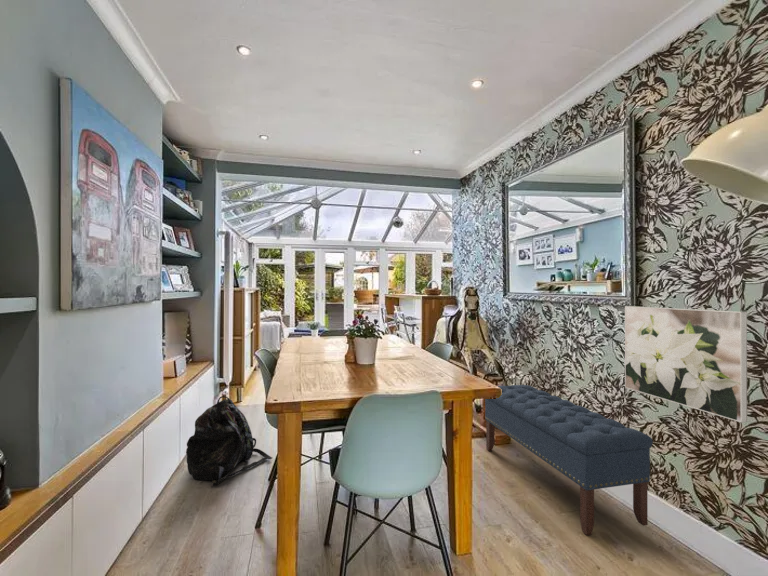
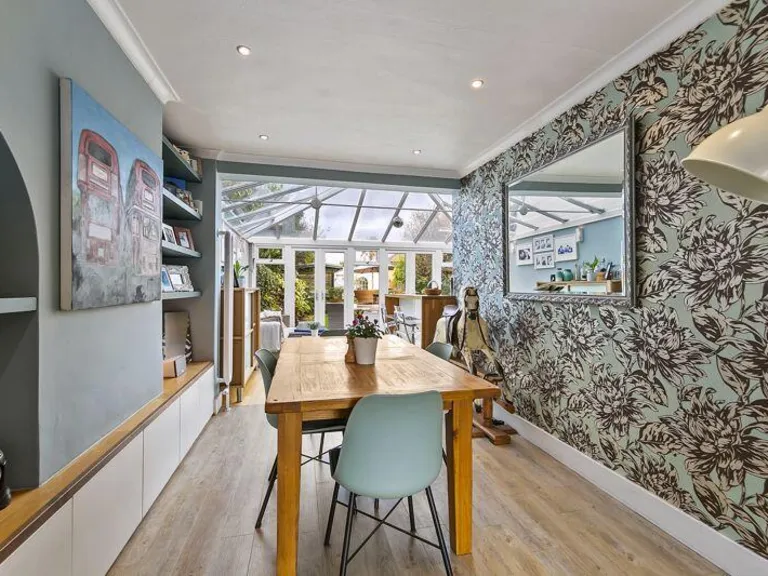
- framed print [624,305,748,424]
- backpack [185,395,273,487]
- bench [484,384,654,536]
